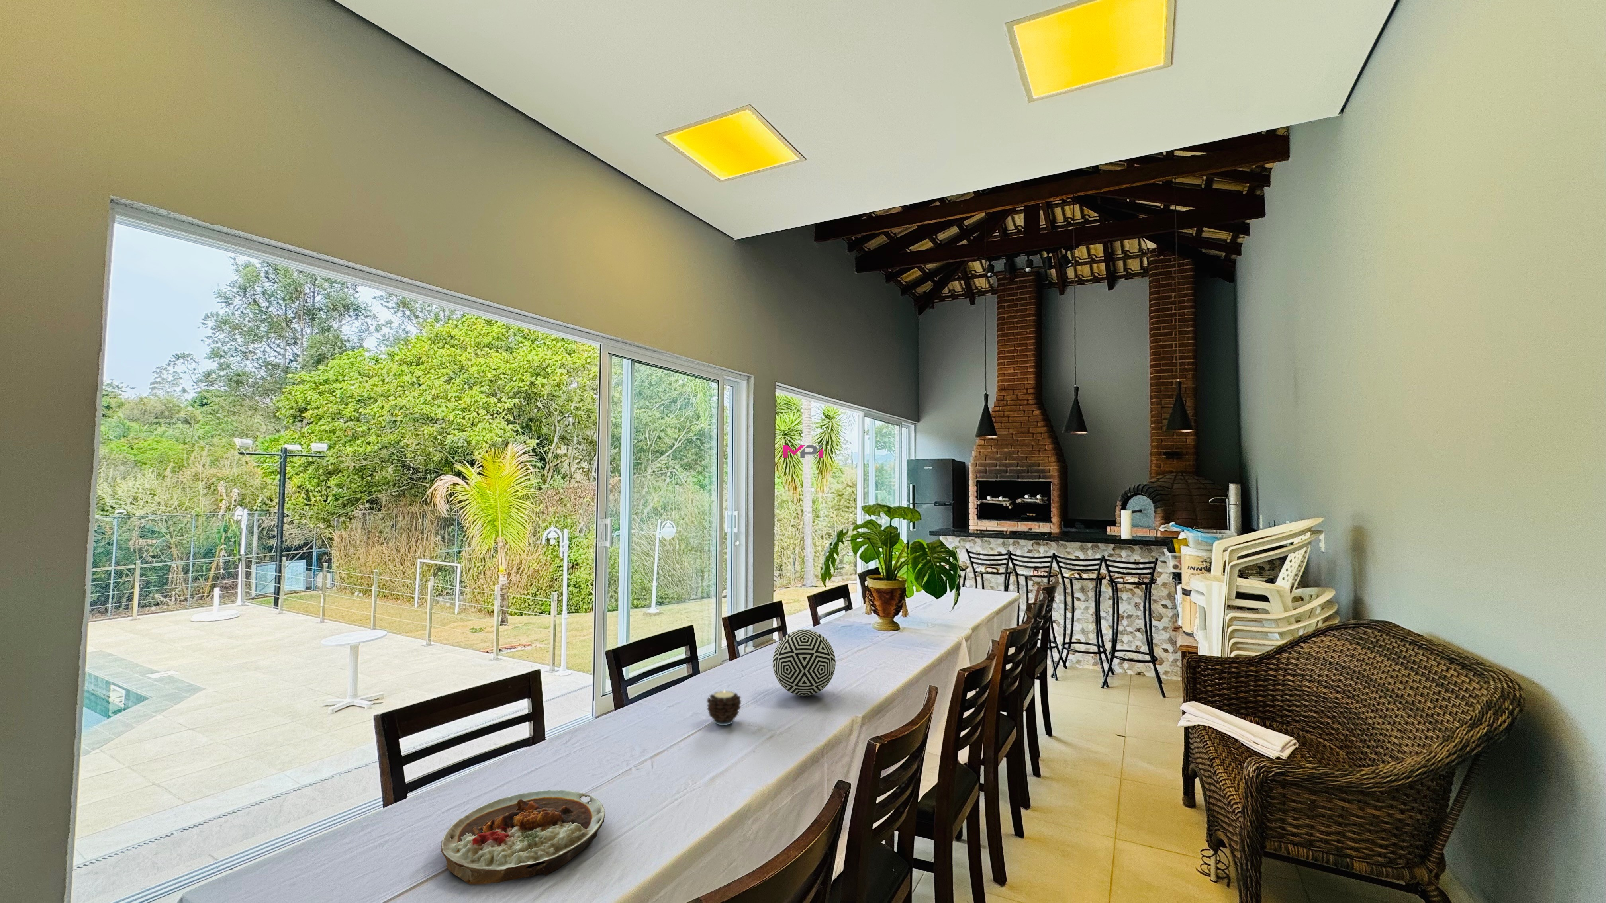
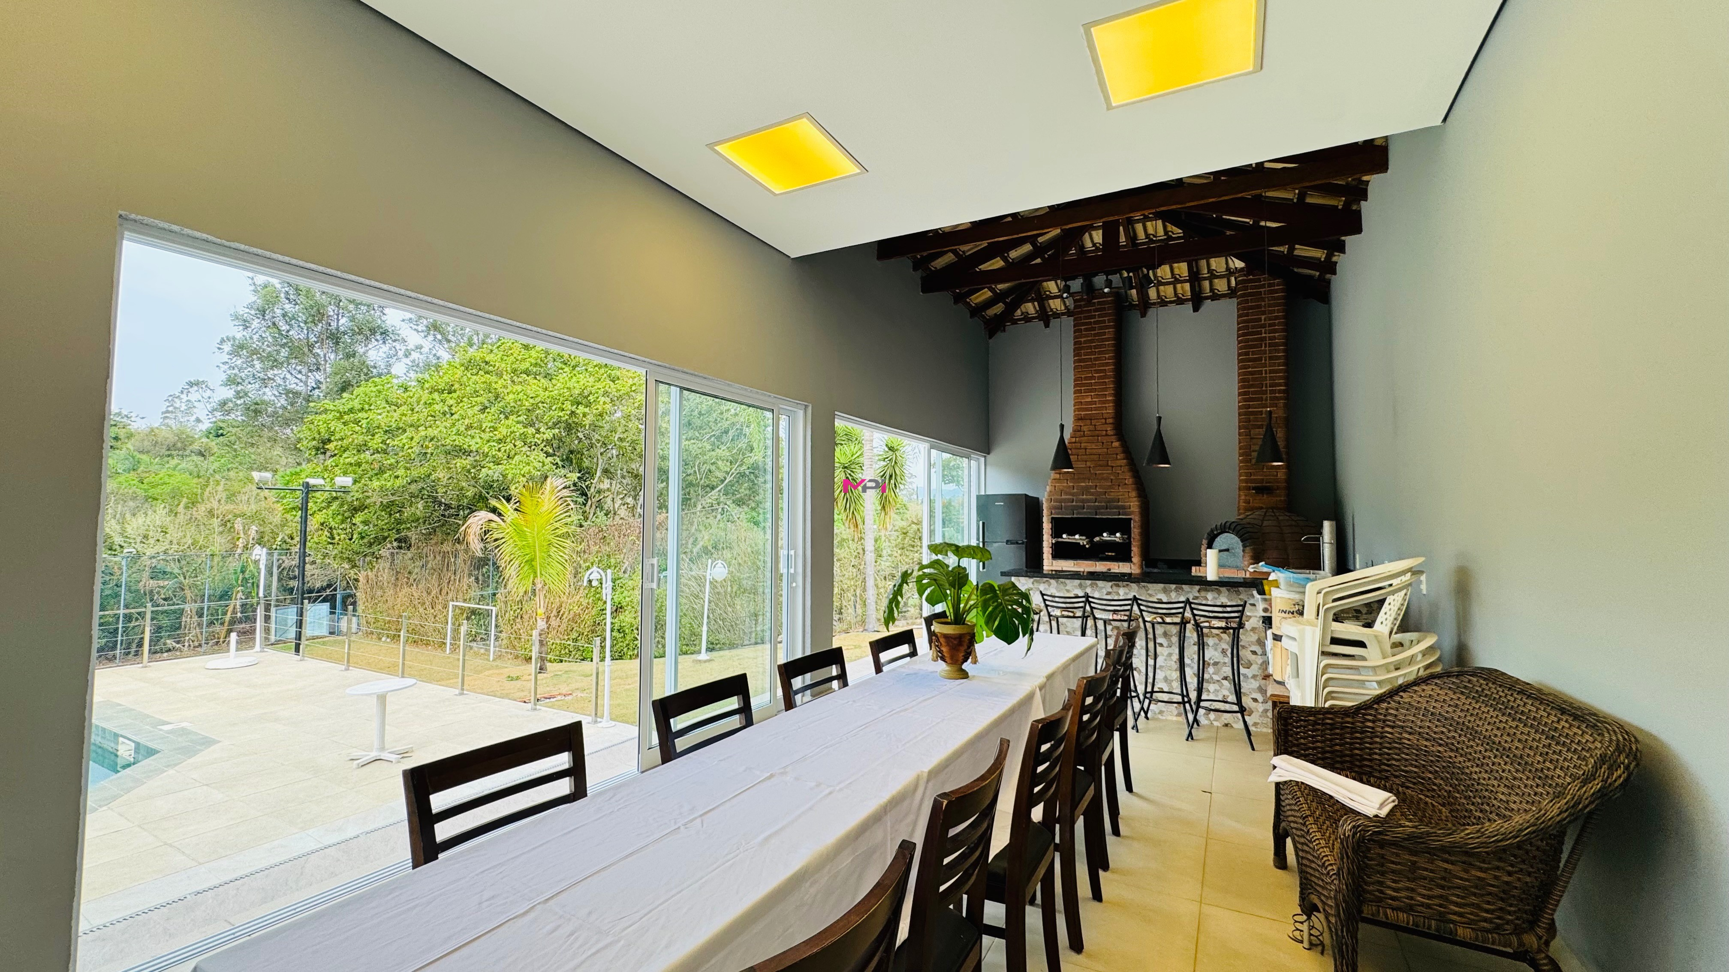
- plate [440,789,606,884]
- decorative ball [772,630,836,697]
- candle [706,688,741,725]
